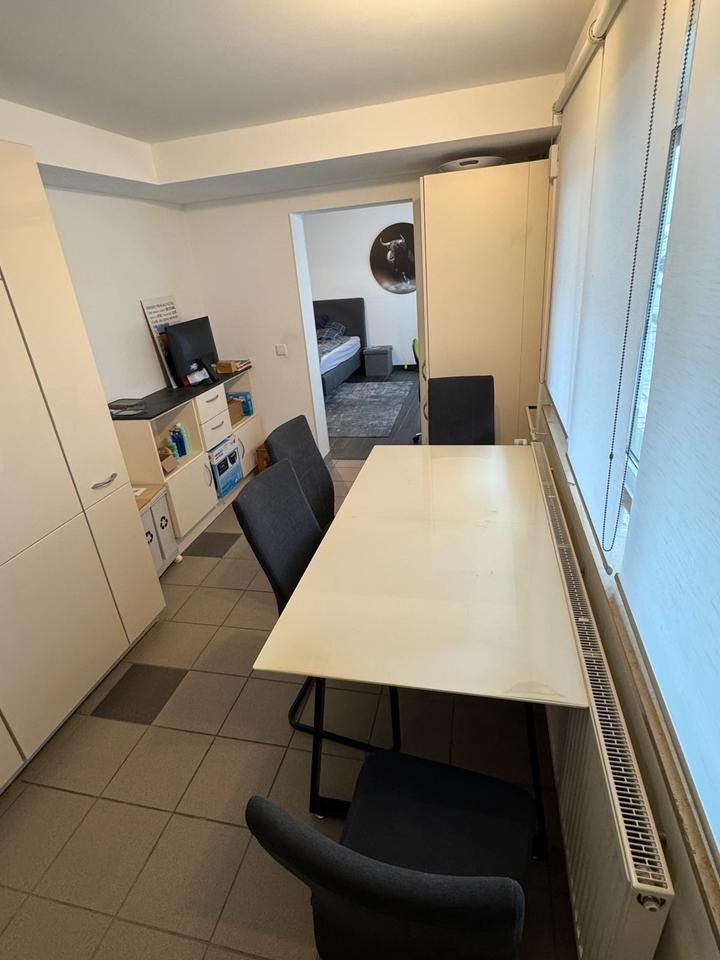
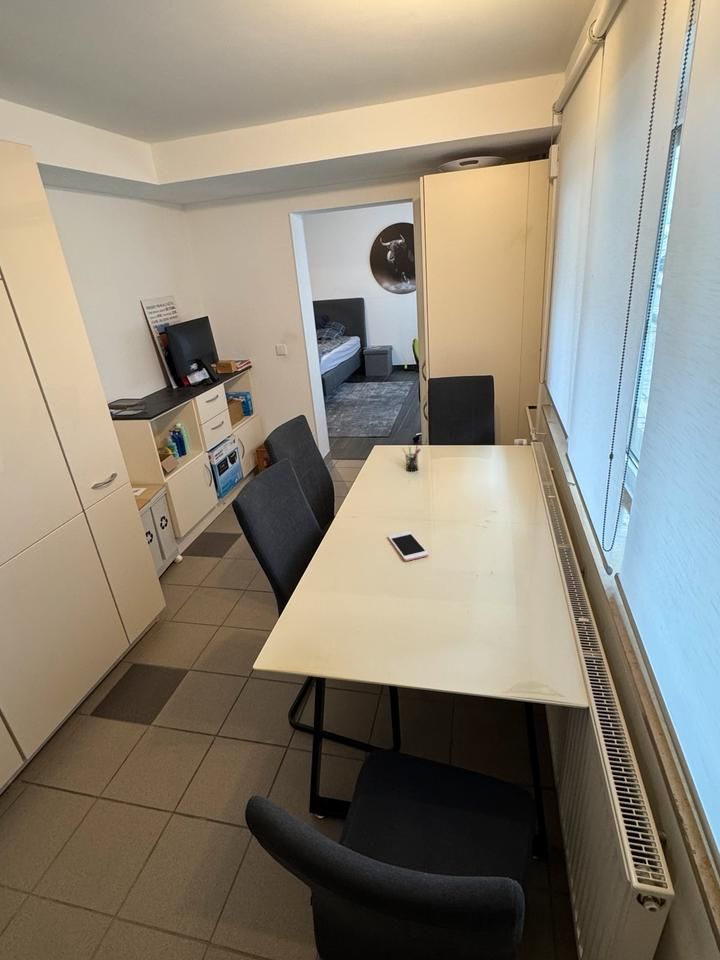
+ pen holder [401,444,421,472]
+ cell phone [387,530,429,562]
